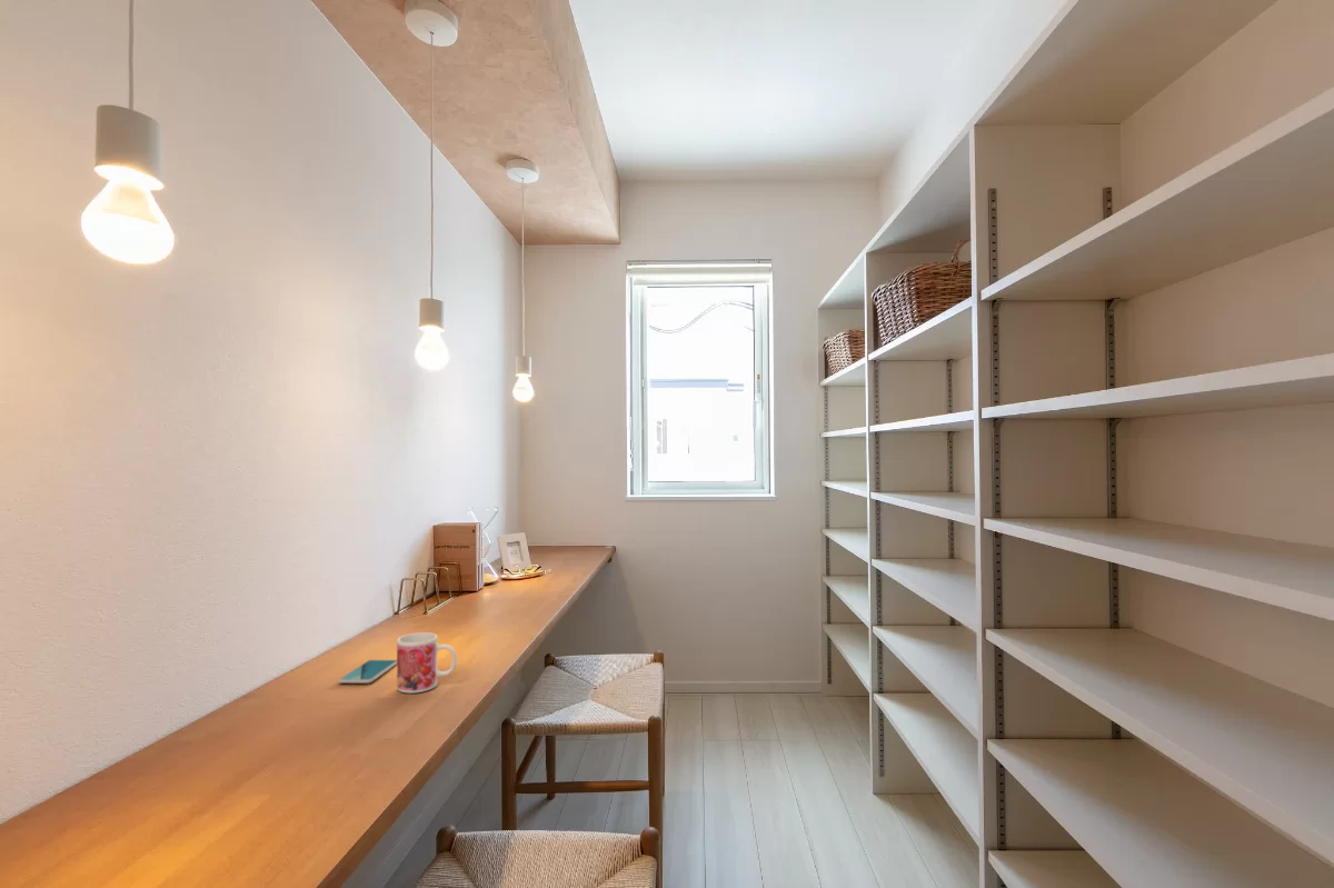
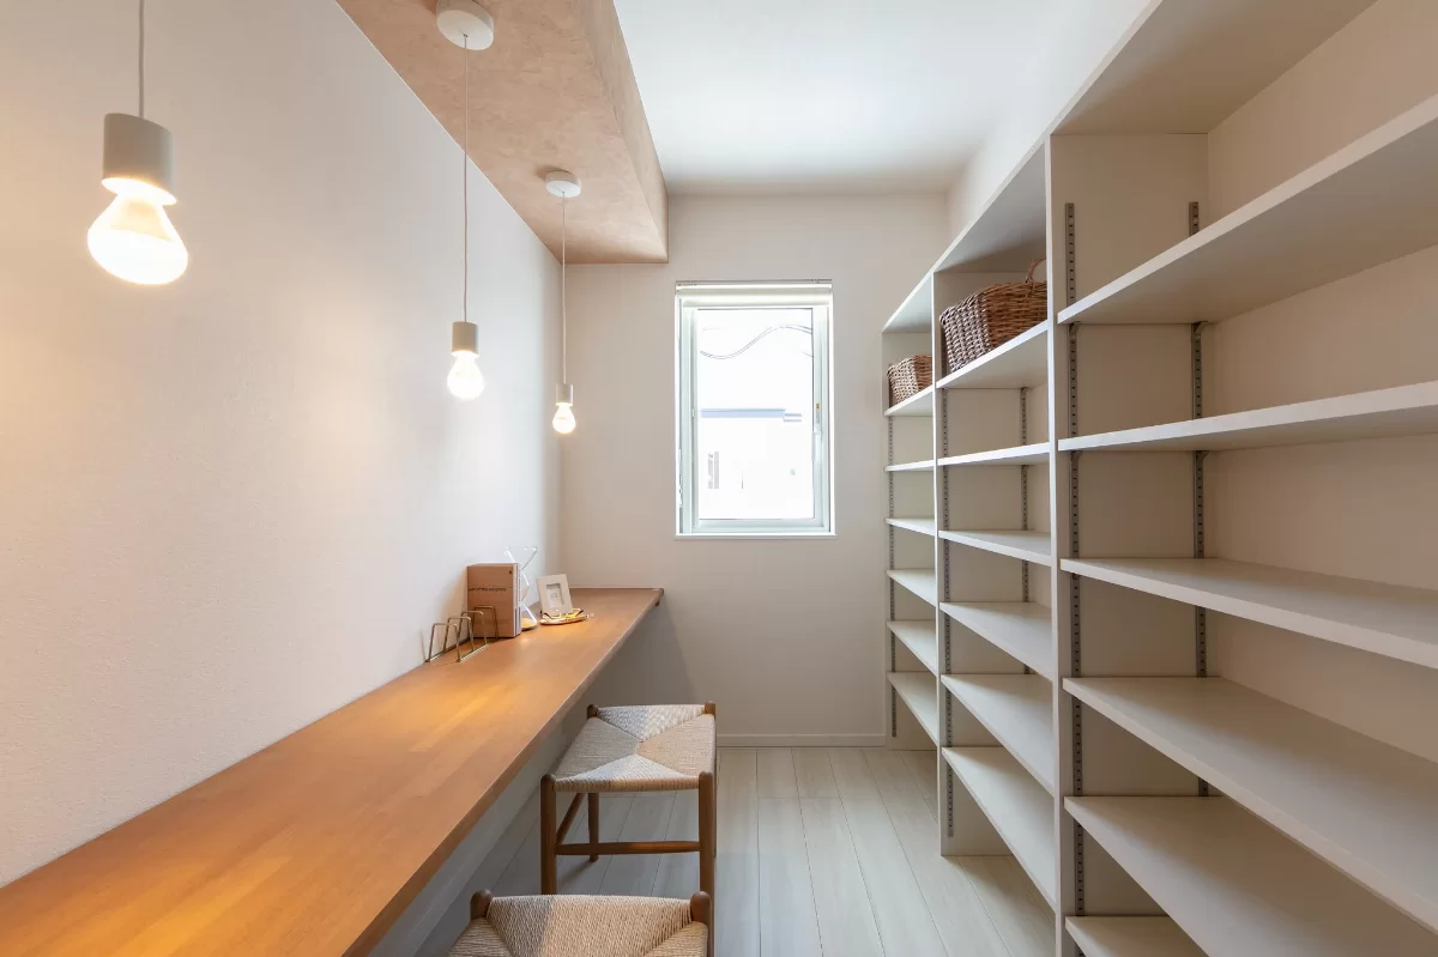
- smartphone [337,659,397,685]
- mug [396,631,458,695]
